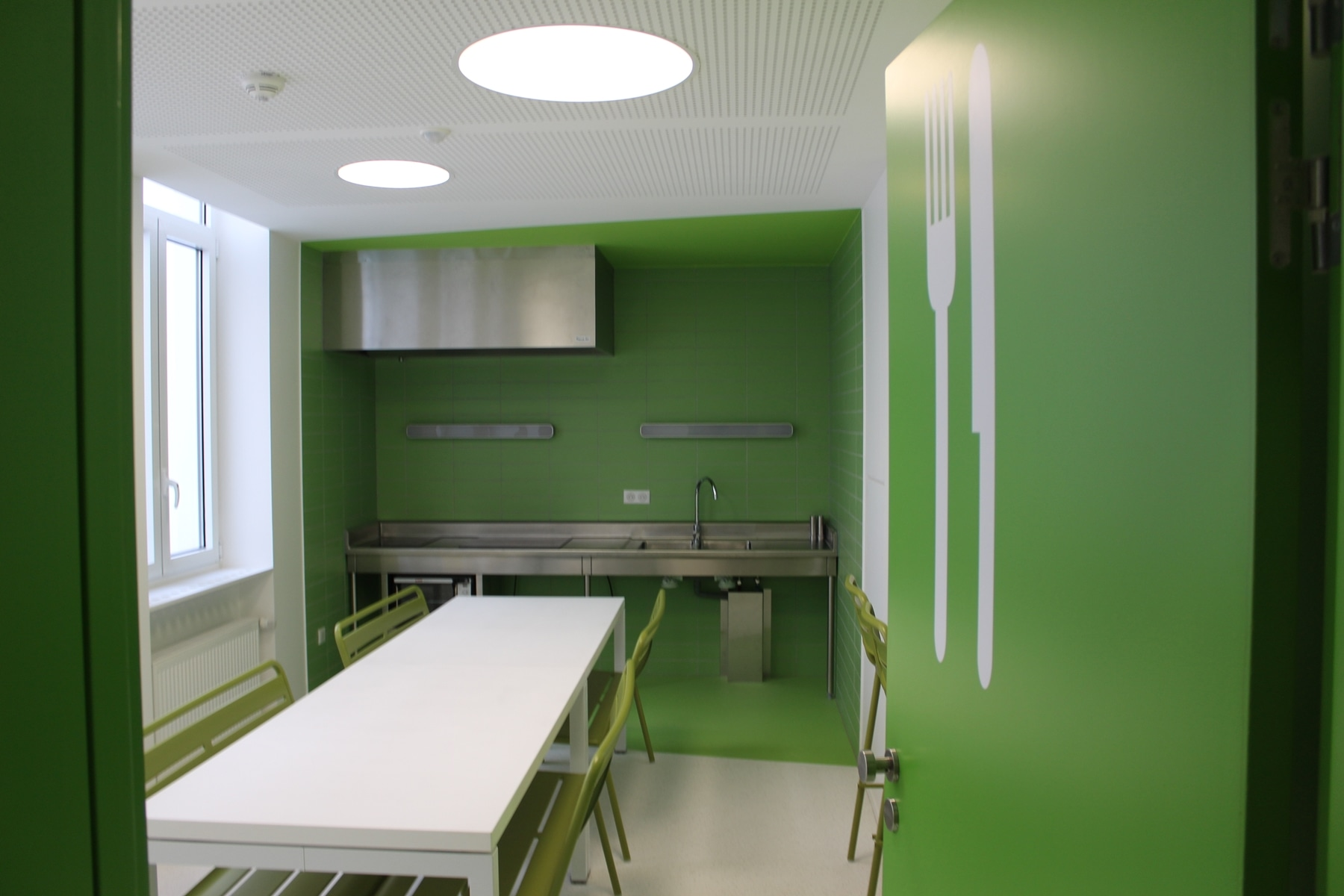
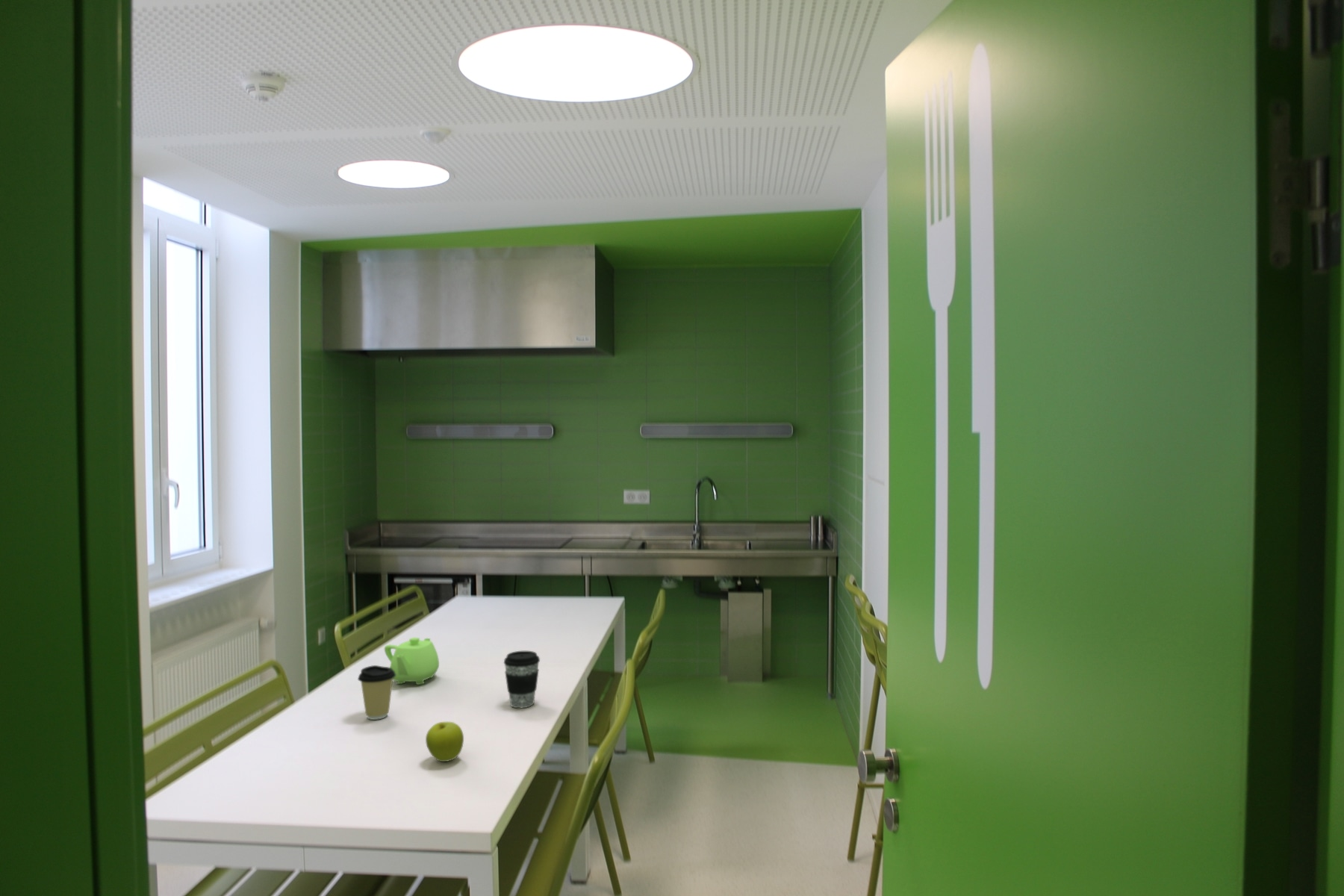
+ fruit [425,721,464,762]
+ coffee cup [503,650,541,709]
+ coffee cup [357,665,396,721]
+ teapot [384,637,440,685]
